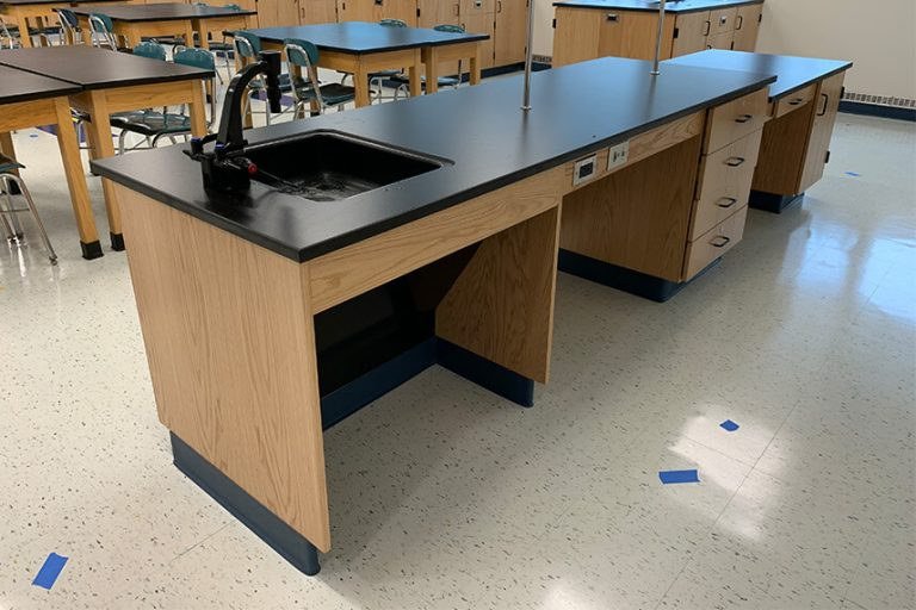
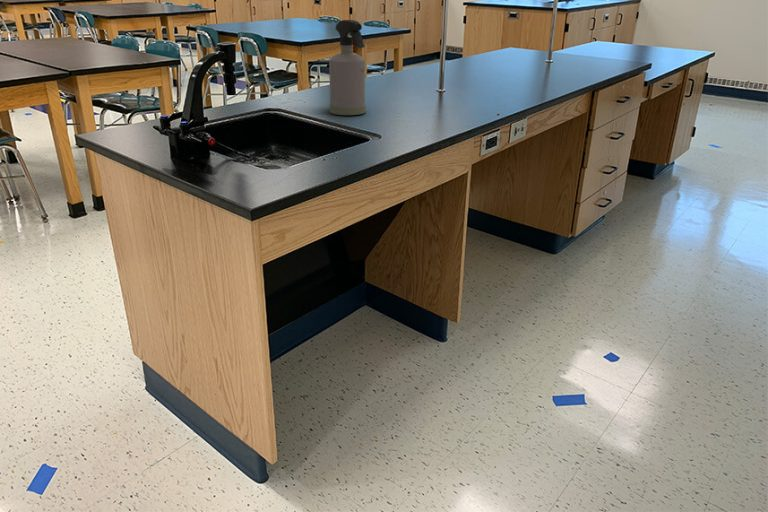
+ spray bottle [328,19,367,116]
